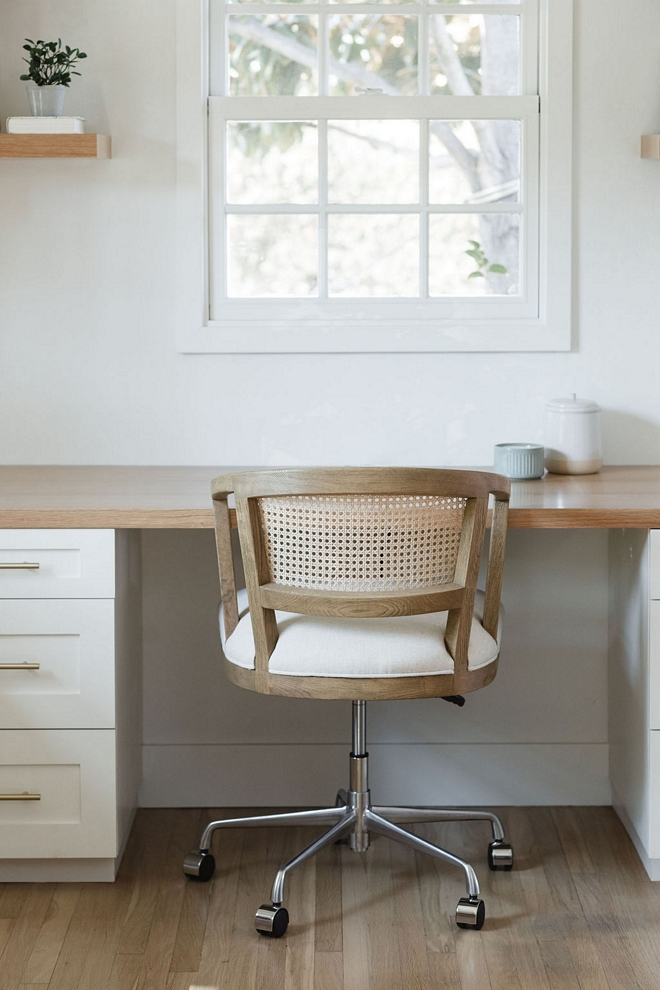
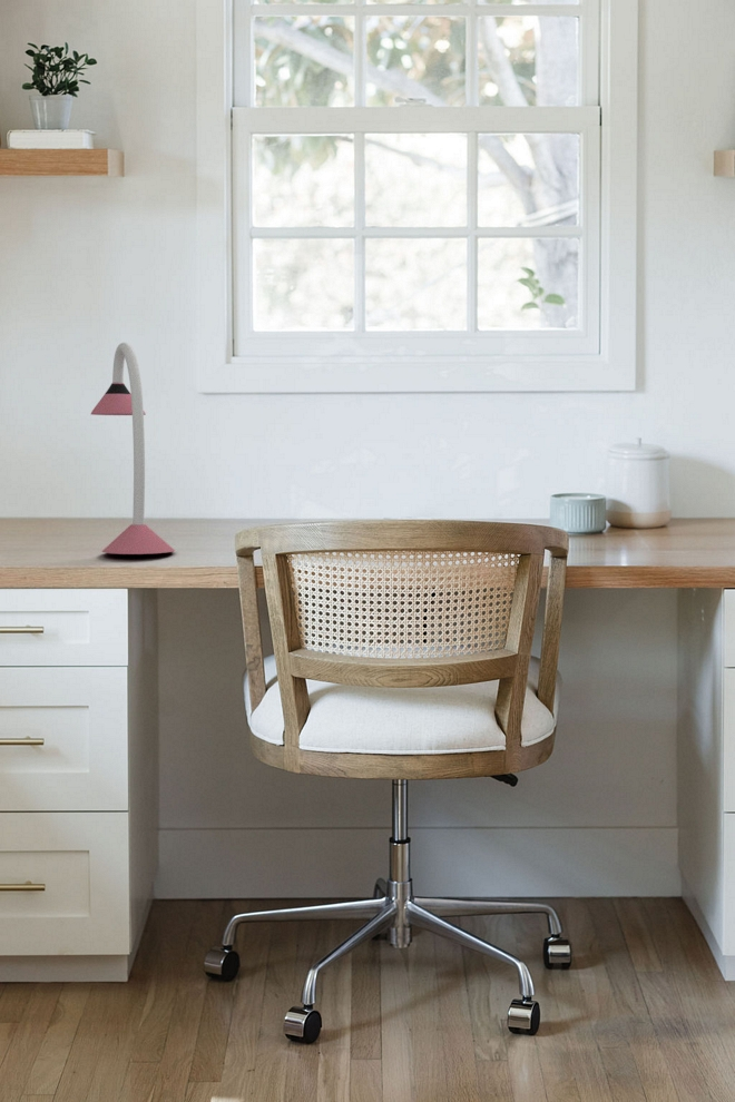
+ desk lamp [90,342,176,555]
